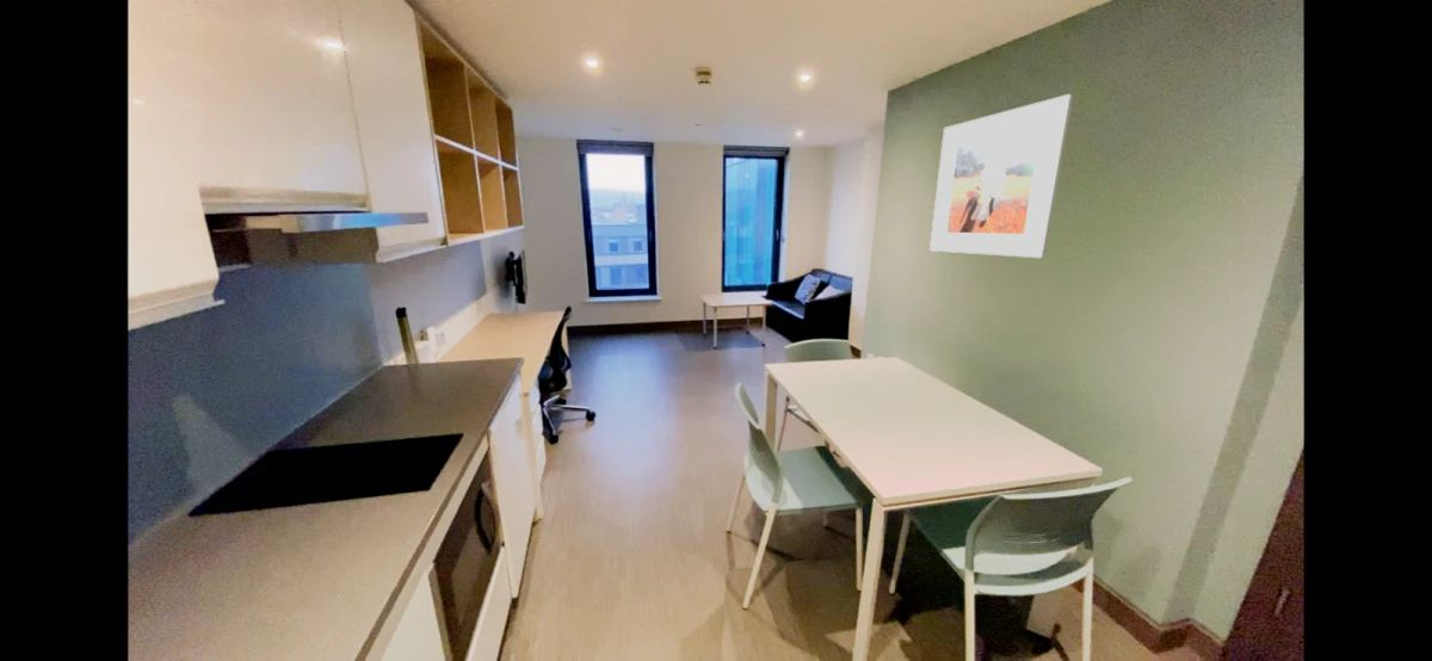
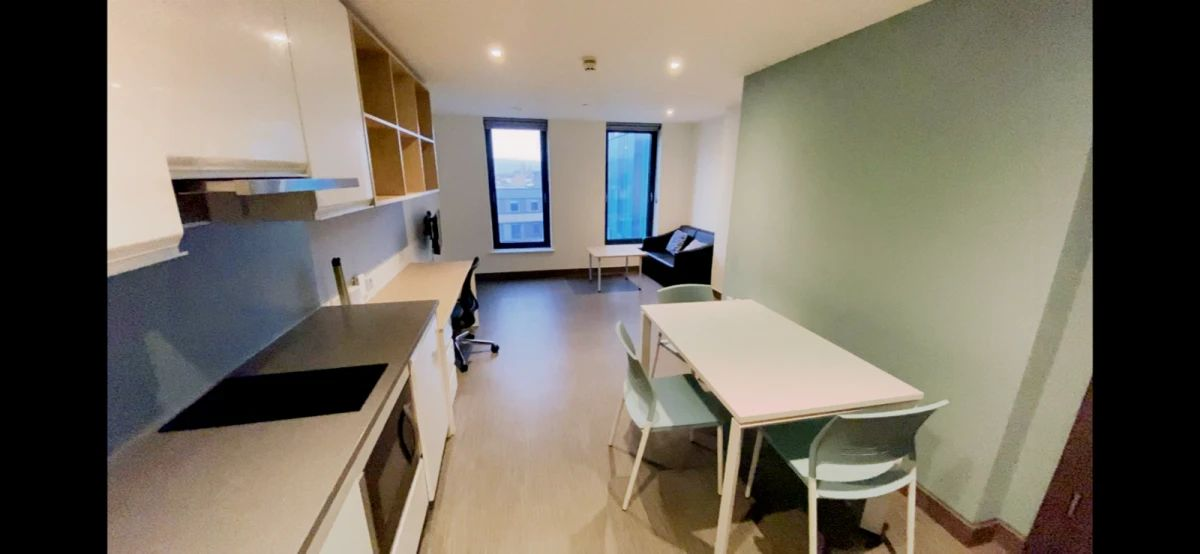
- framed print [928,93,1074,259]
